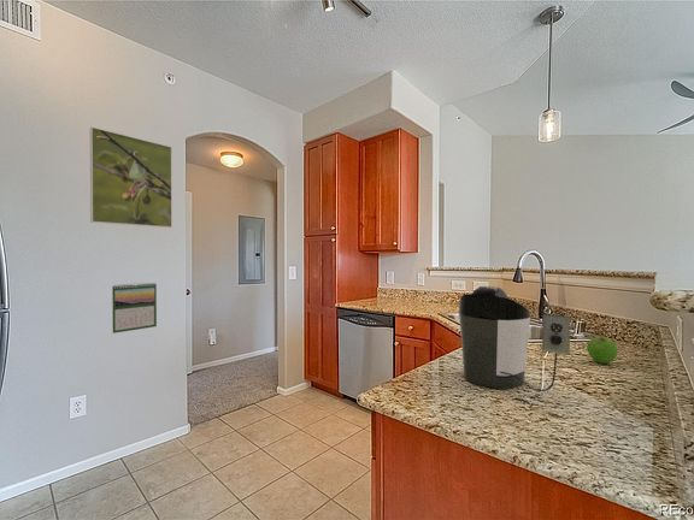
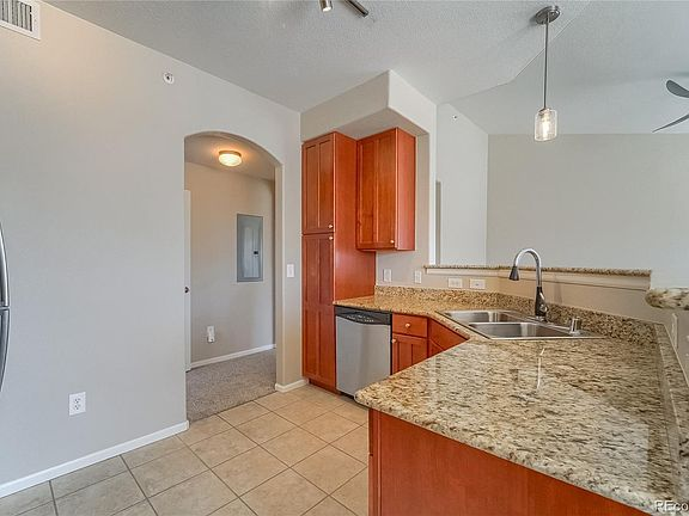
- calendar [111,282,158,335]
- fruit [586,333,619,365]
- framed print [89,125,174,229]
- coffee maker [458,285,571,392]
